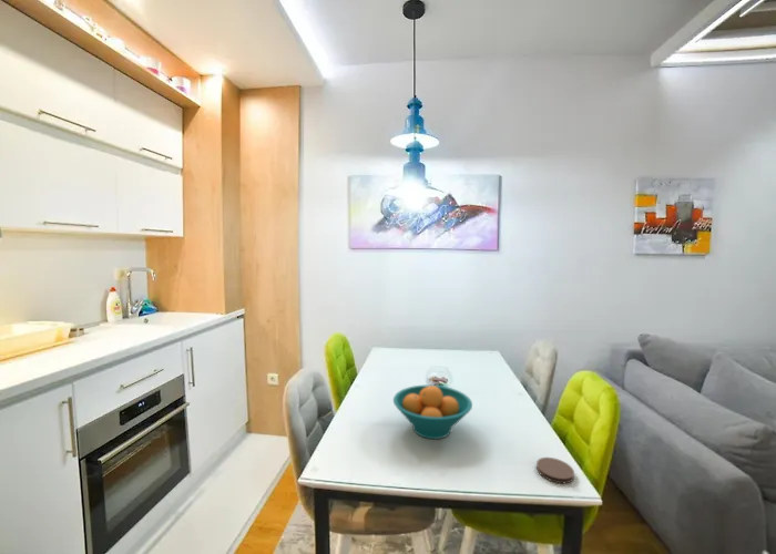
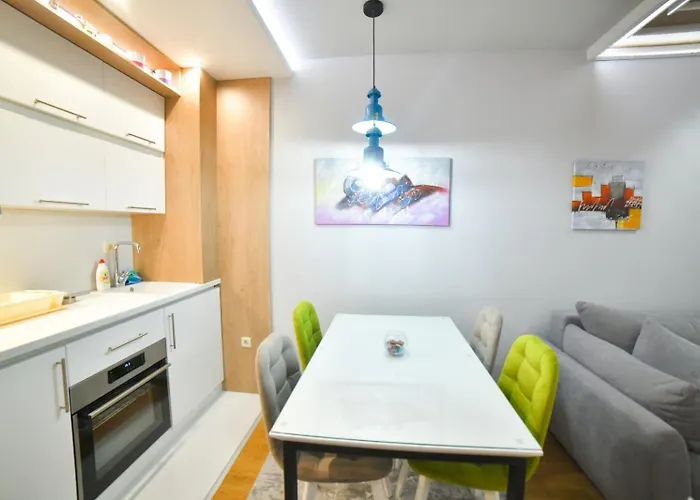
- coaster [535,456,575,484]
- fruit bowl [392,384,473,440]
